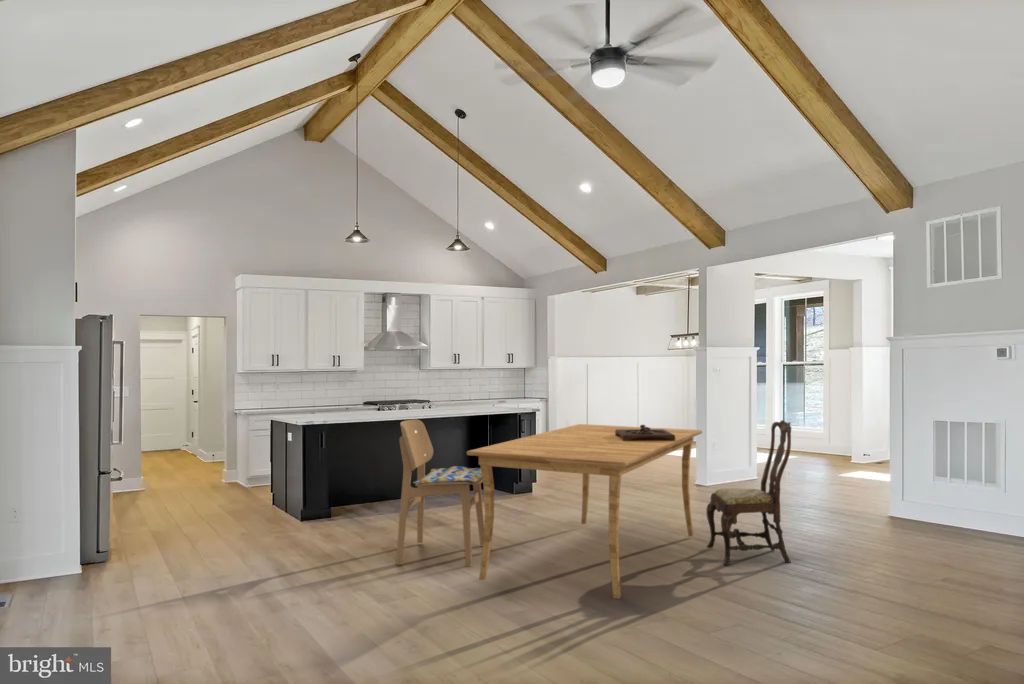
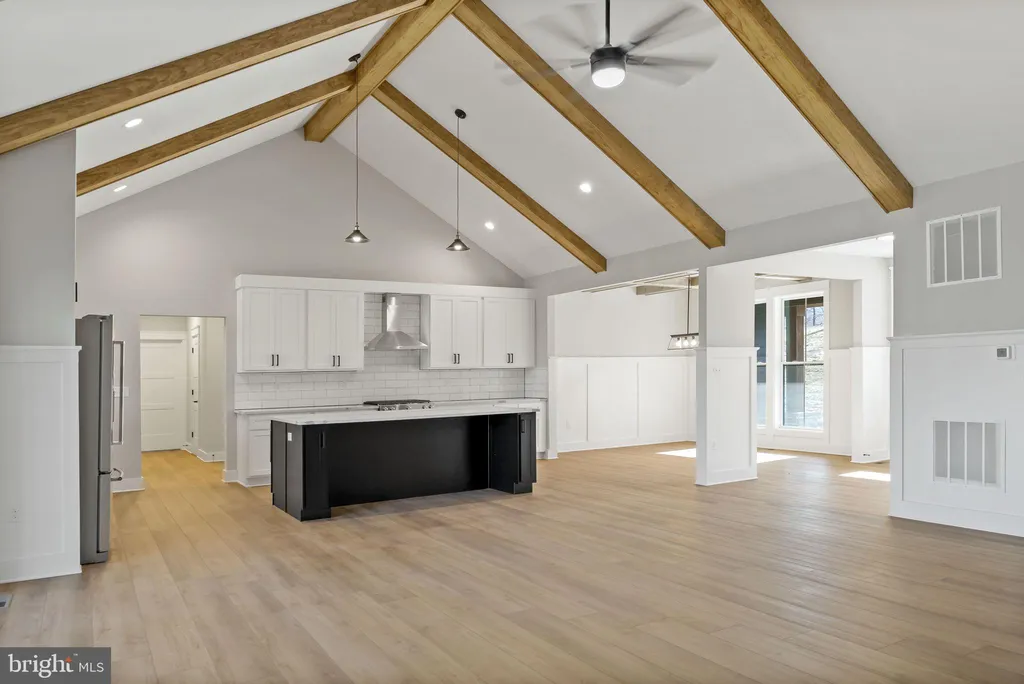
- wooden tray [615,424,675,441]
- dining table [466,423,703,600]
- dining chair [705,419,792,566]
- dining chair [395,419,485,568]
